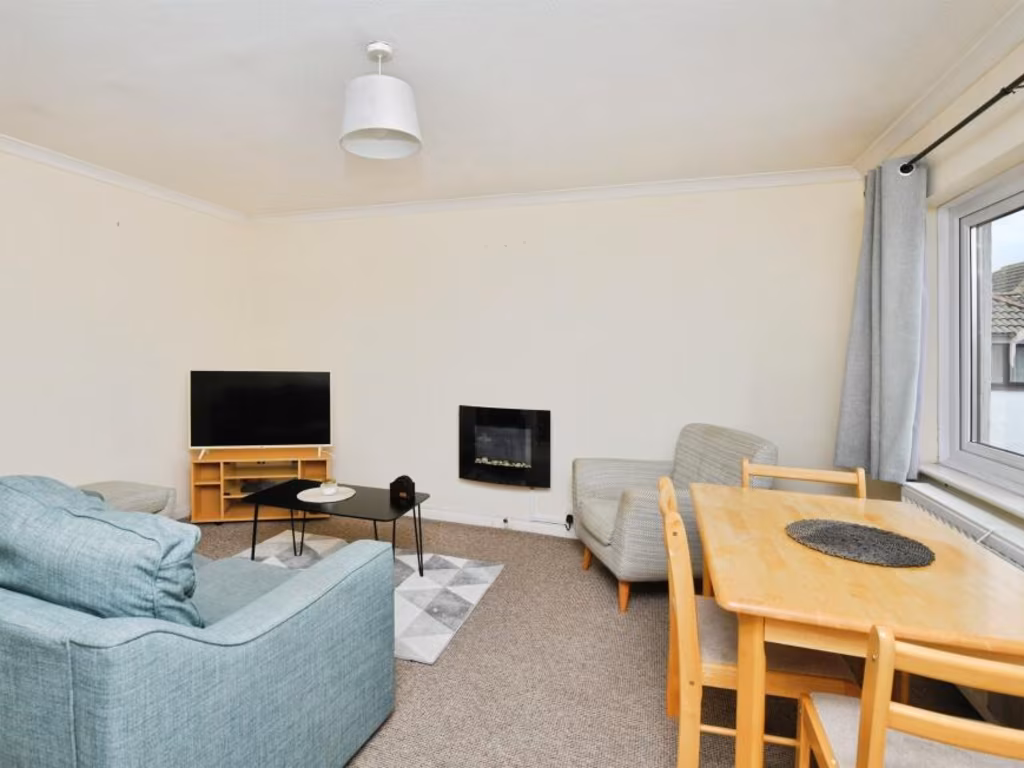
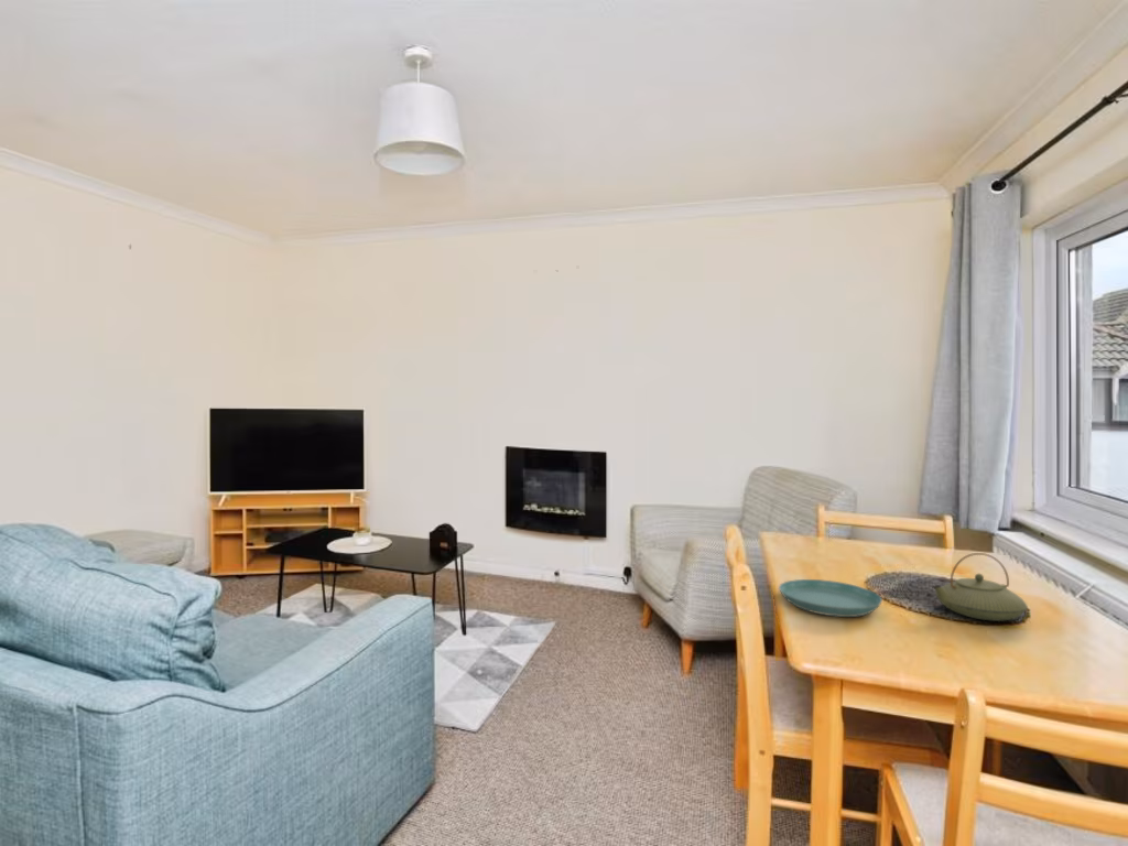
+ teapot [931,552,1029,622]
+ saucer [778,578,883,618]
